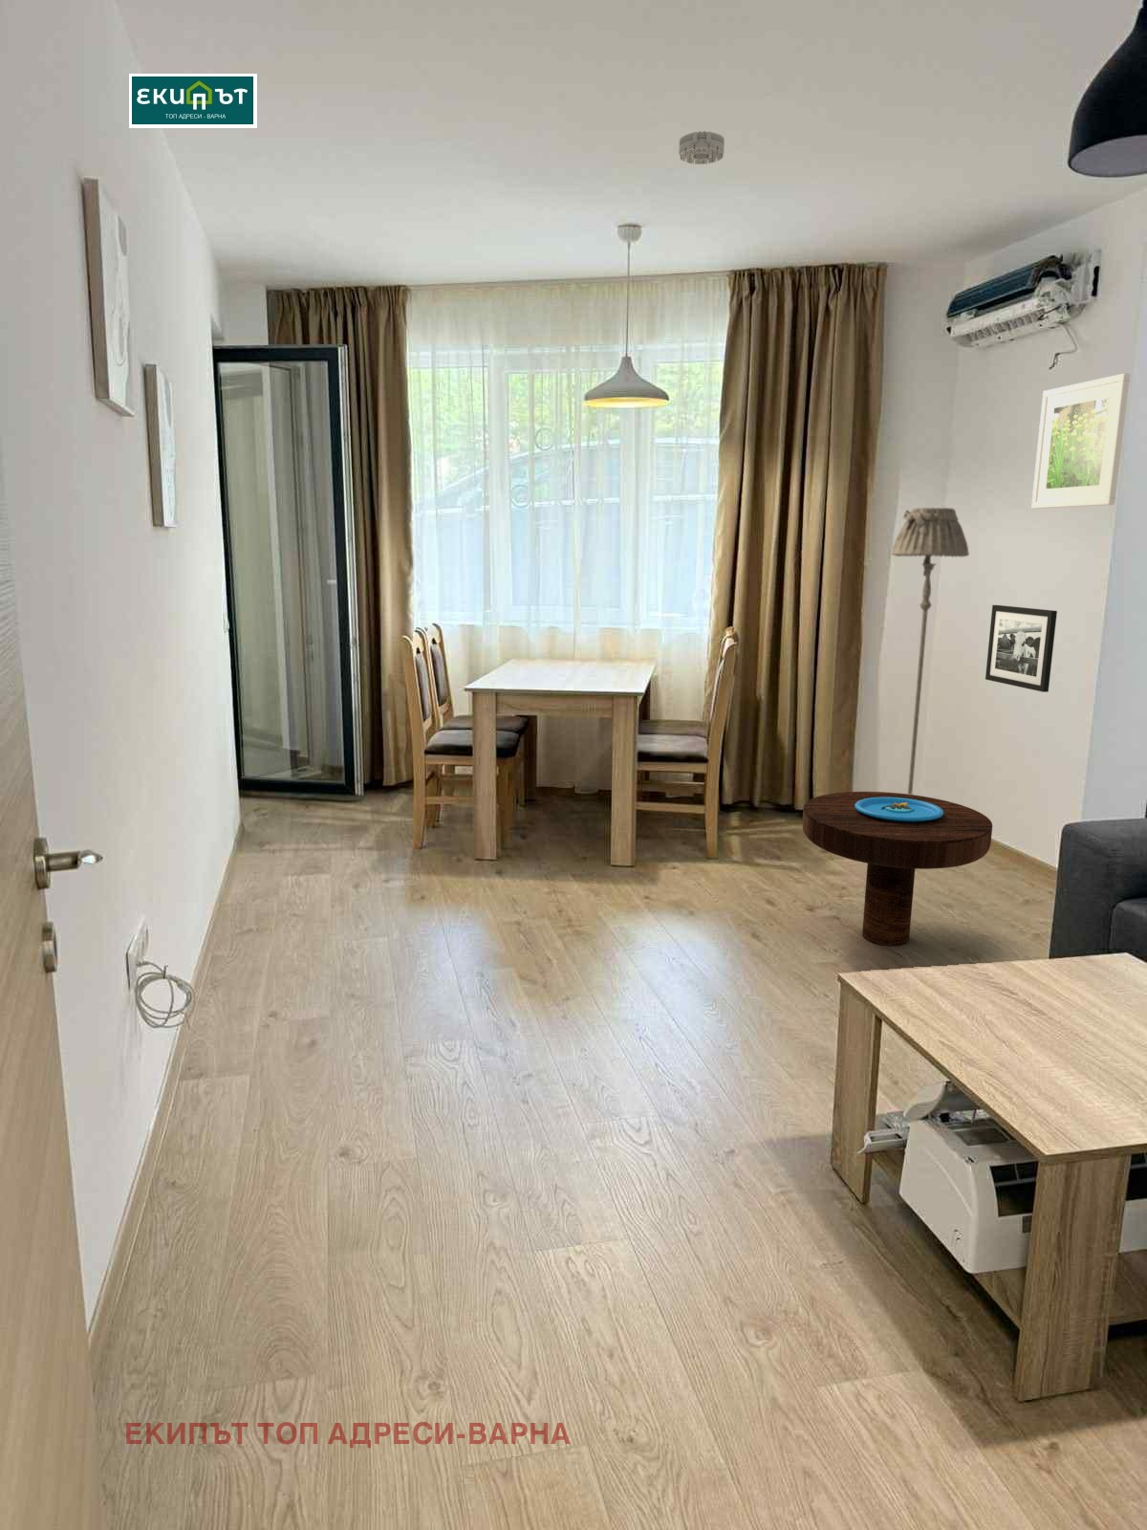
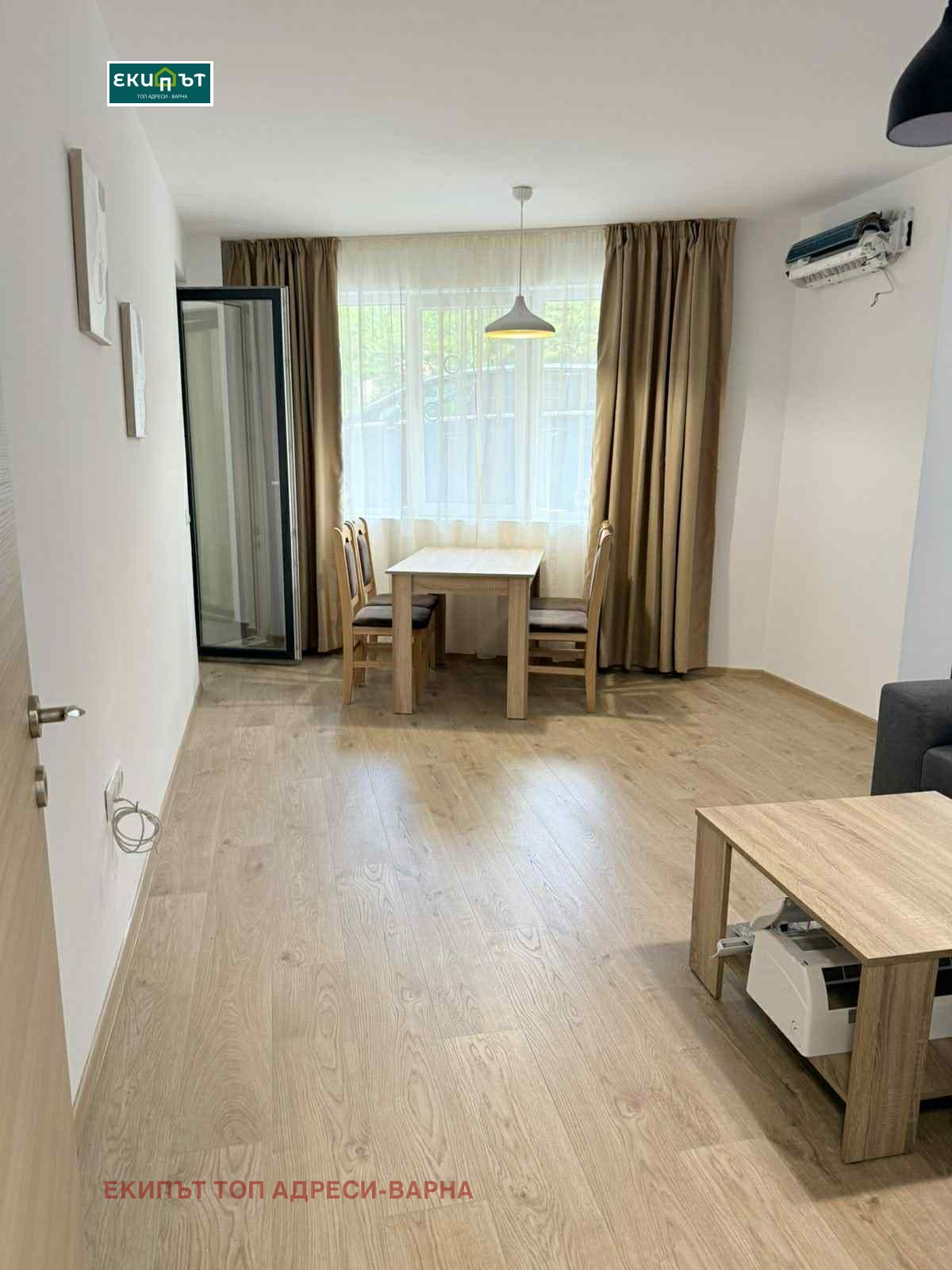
- floor lamp [890,507,970,795]
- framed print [1030,372,1131,510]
- side table [802,790,993,947]
- picture frame [984,605,1058,693]
- smoke detector [677,130,725,165]
